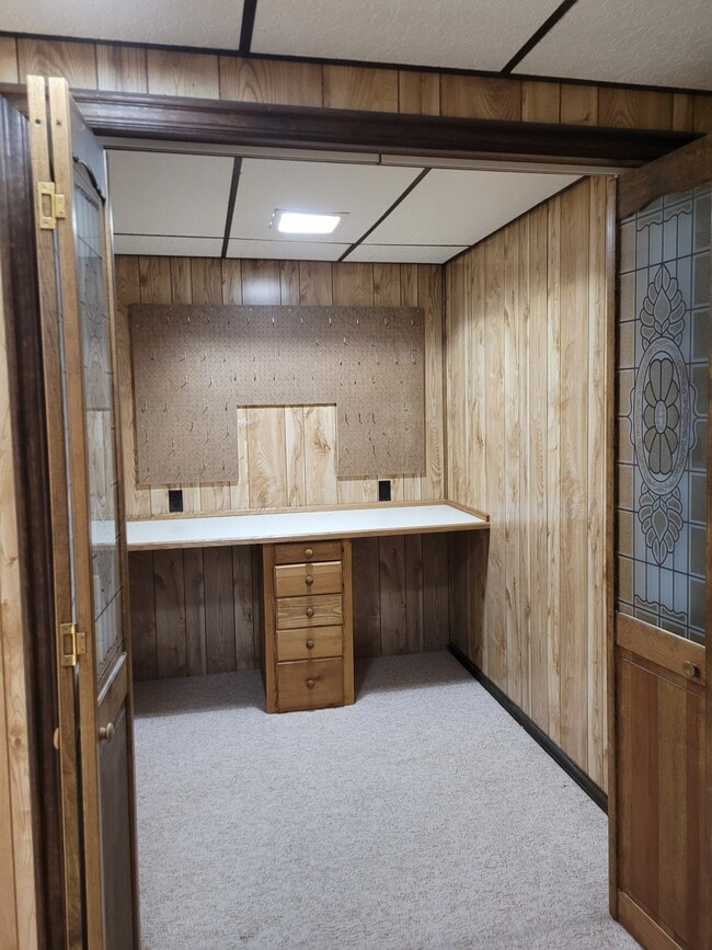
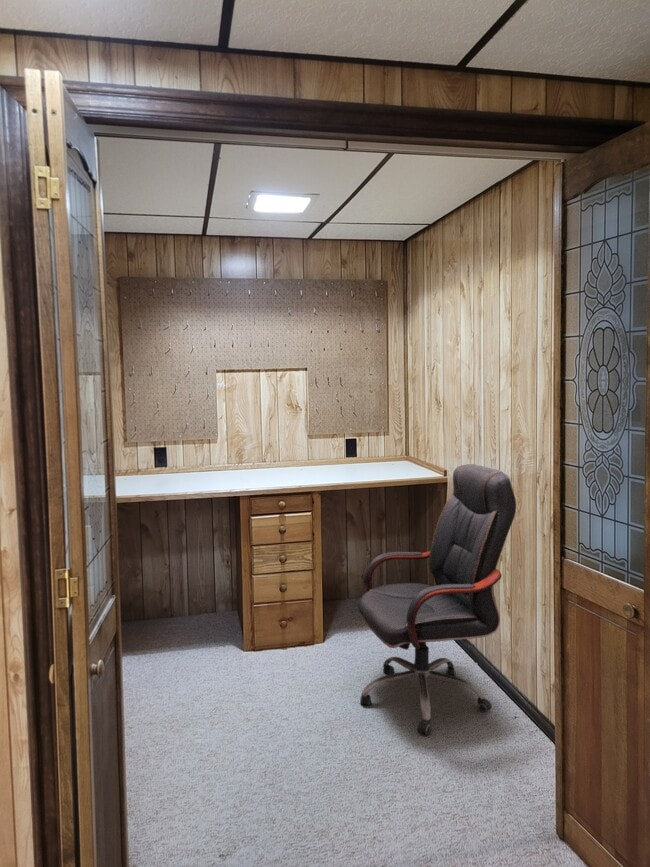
+ office chair [357,463,517,736]
